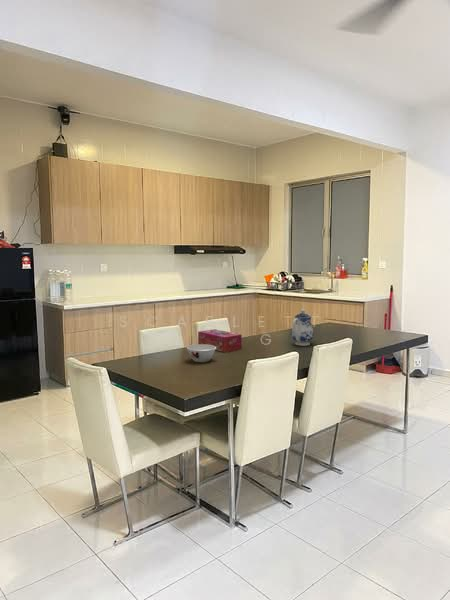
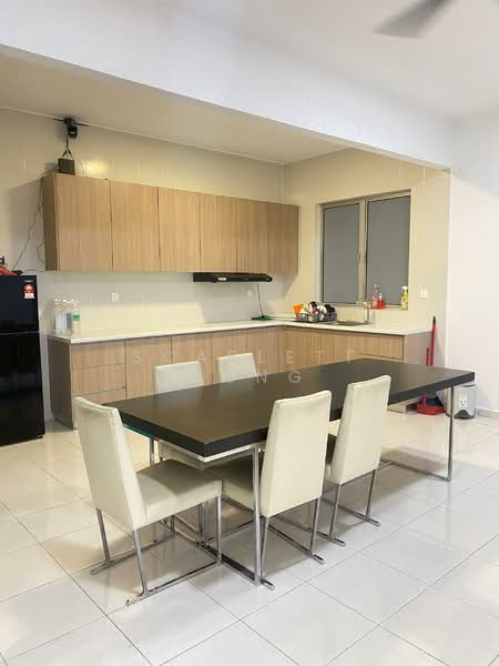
- bowl [186,344,216,363]
- teapot [291,308,315,347]
- tissue box [197,328,243,353]
